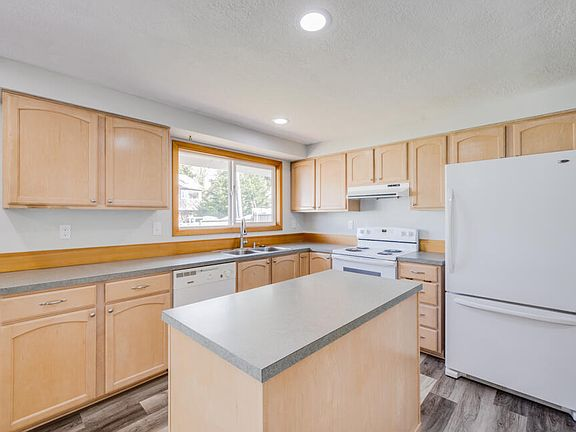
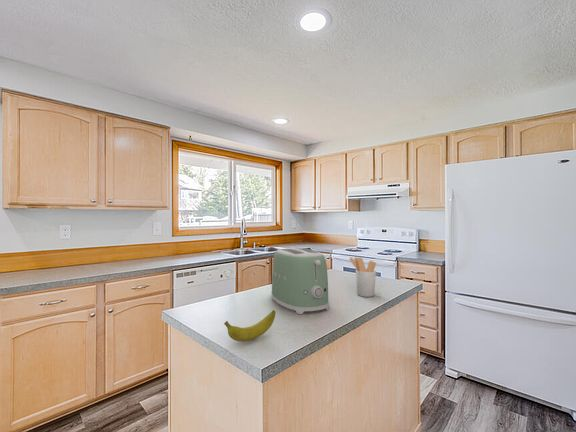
+ utensil holder [349,257,377,298]
+ toaster [270,247,330,315]
+ banana [223,309,277,342]
